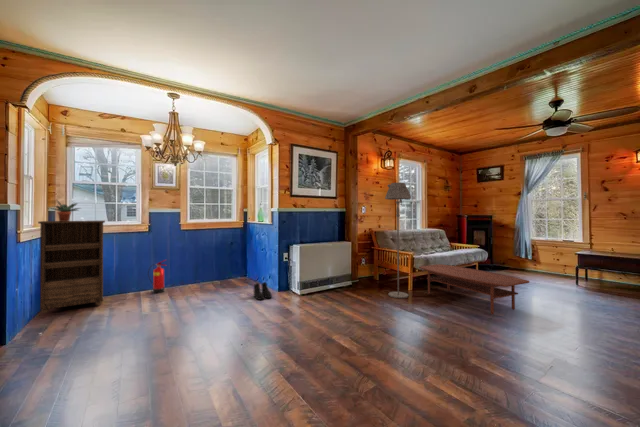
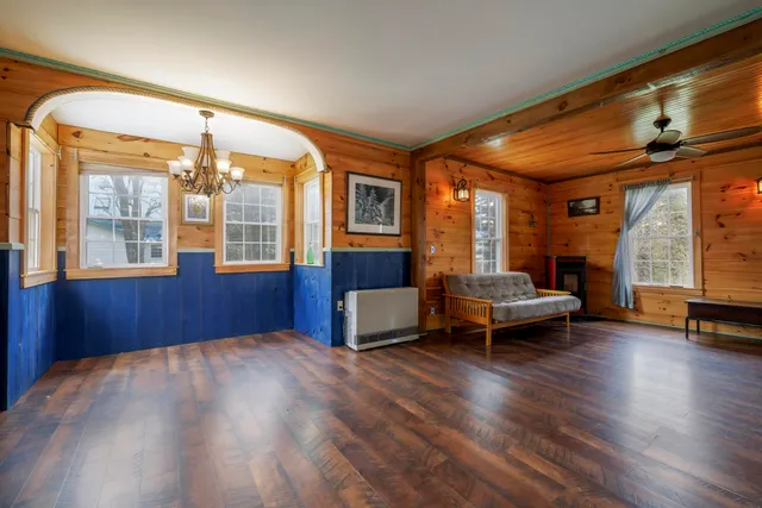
- bookshelf [37,220,106,314]
- potted plant [48,199,82,221]
- fire extinguisher [147,259,167,294]
- floor lamp [384,181,412,299]
- boots [253,281,273,301]
- coffee table [418,263,530,316]
